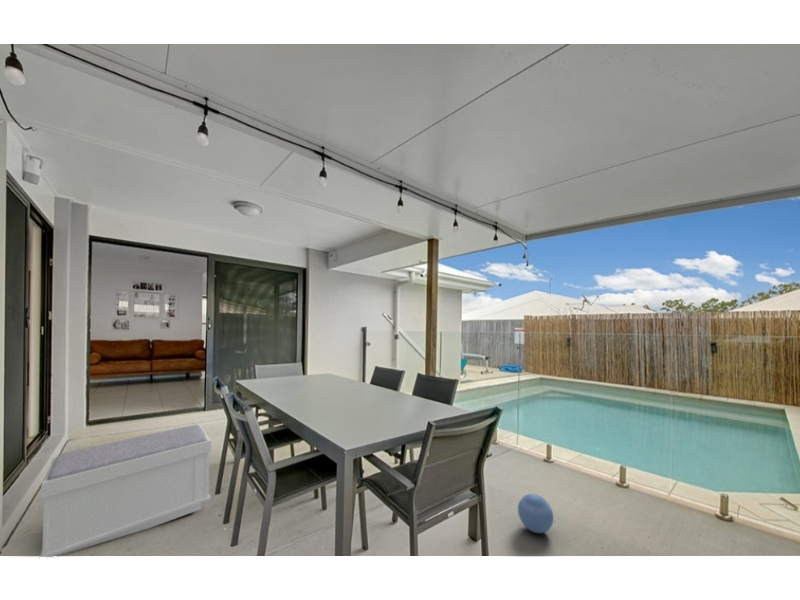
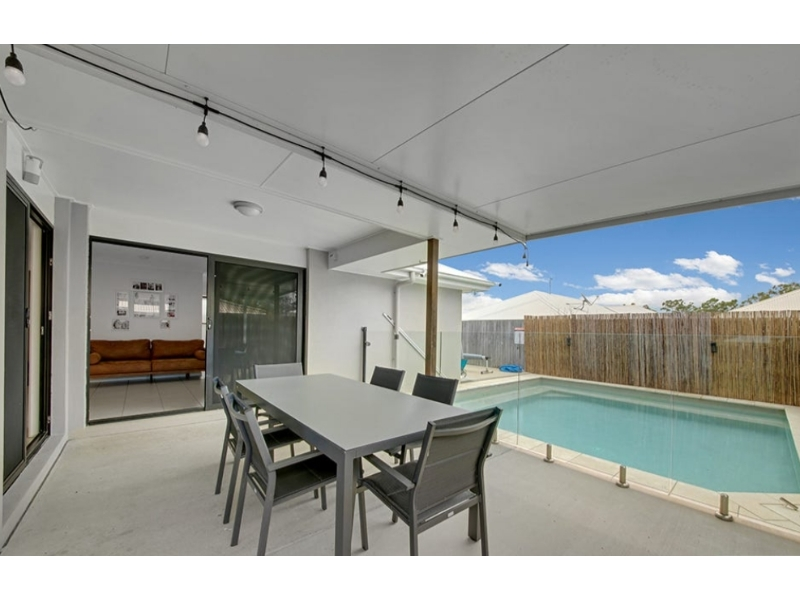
- bench [39,424,212,558]
- ball [517,493,554,534]
